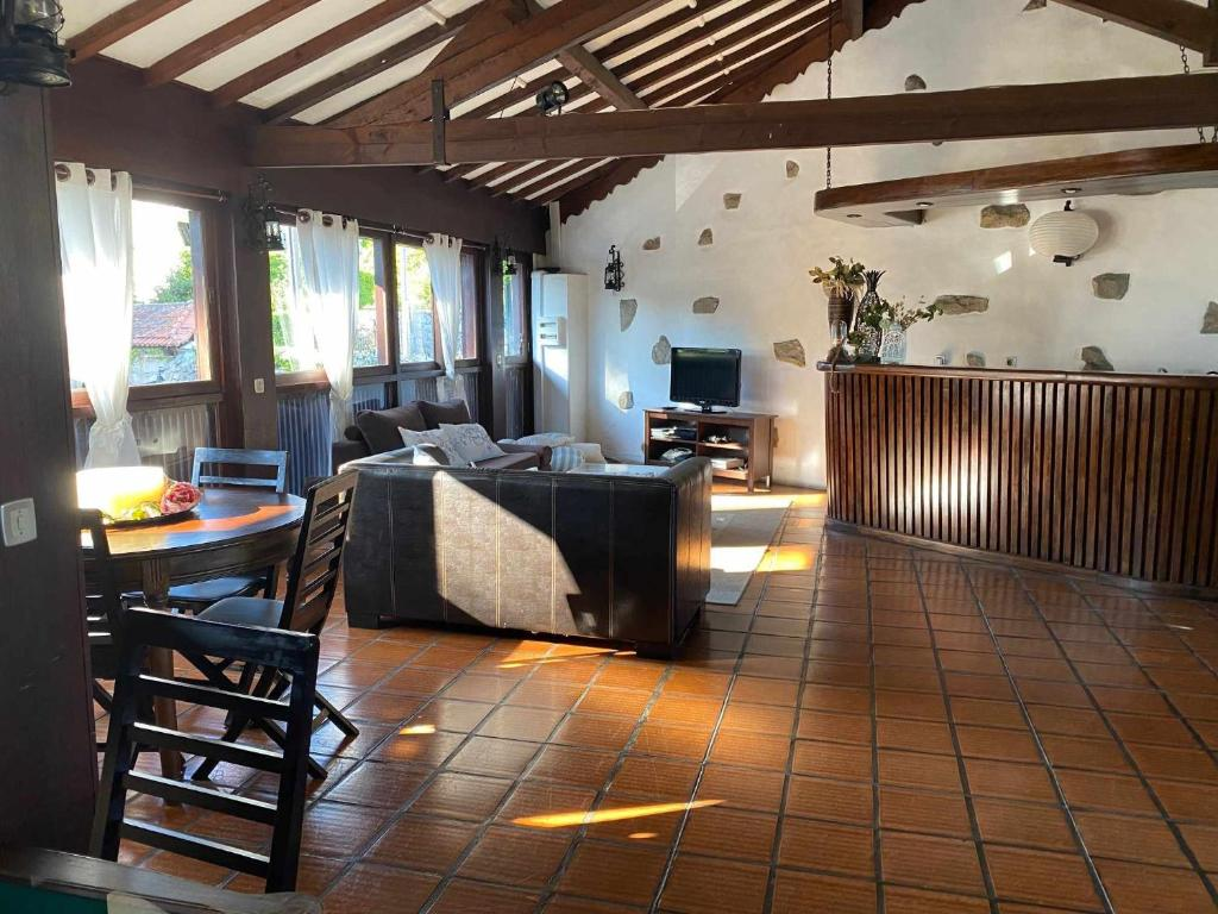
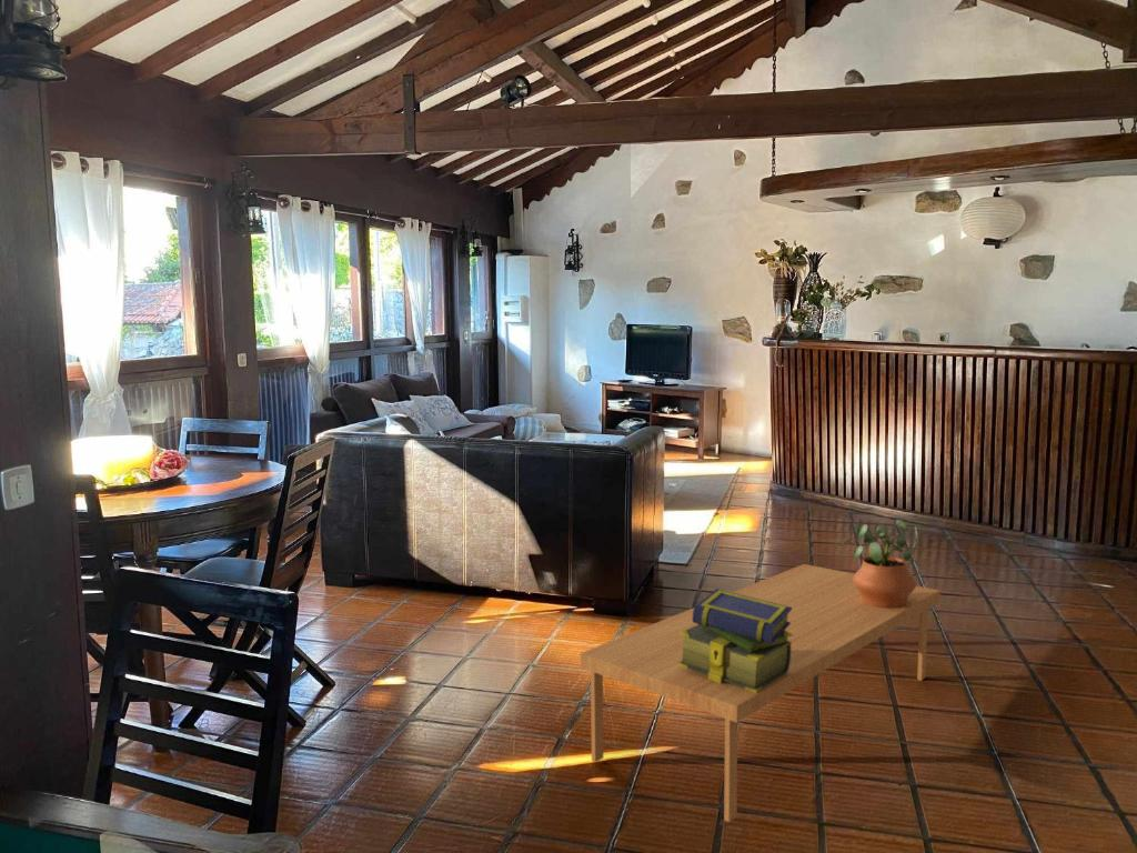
+ stack of books [677,588,793,693]
+ potted plant [838,519,919,608]
+ coffee table [580,563,942,823]
